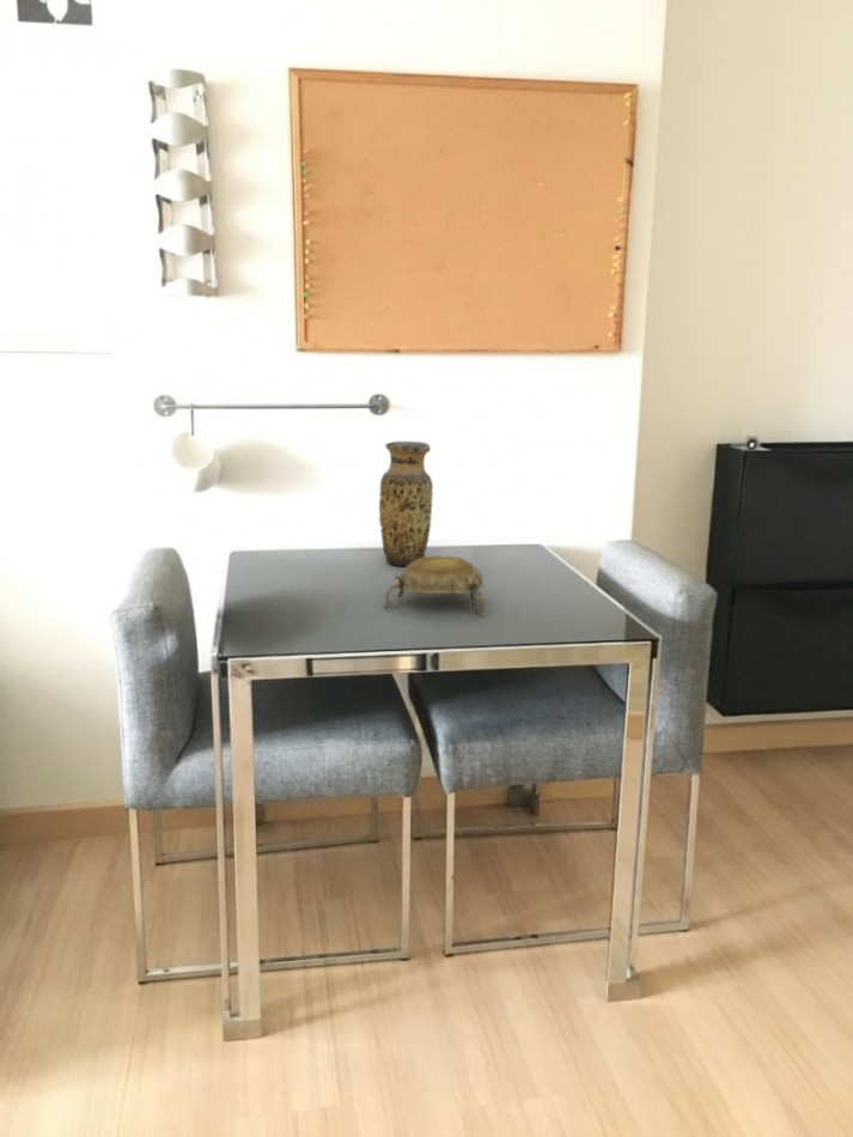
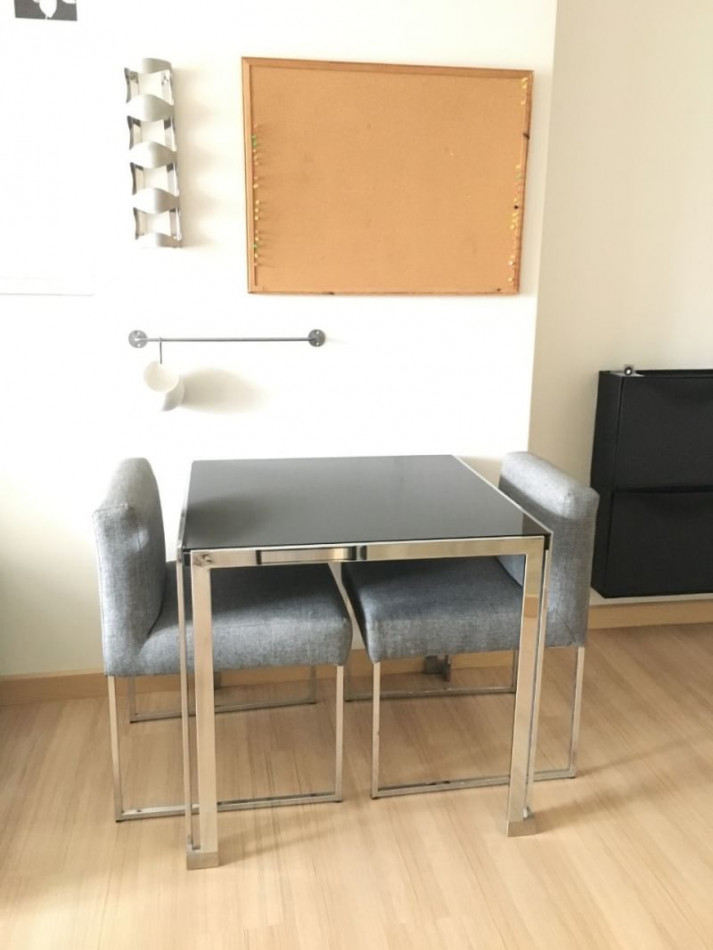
- decorative bowl [383,555,486,618]
- vase [378,440,434,567]
